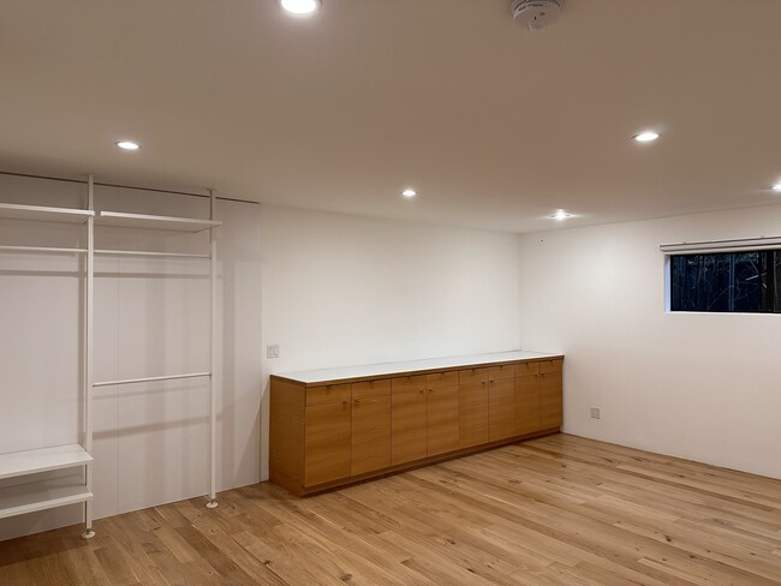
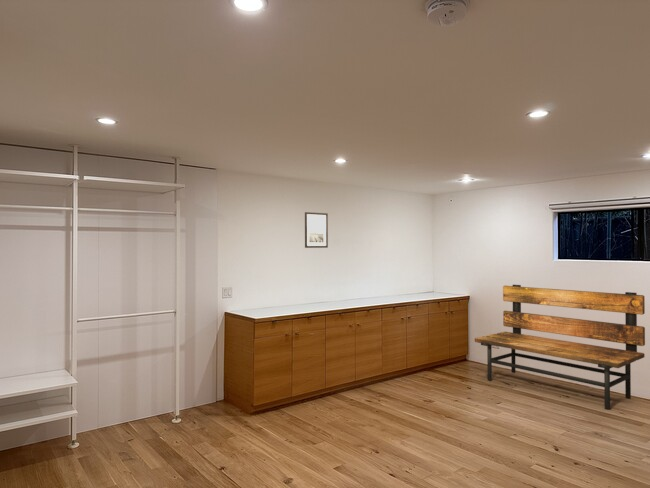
+ bench [474,284,646,411]
+ wall art [304,211,329,249]
